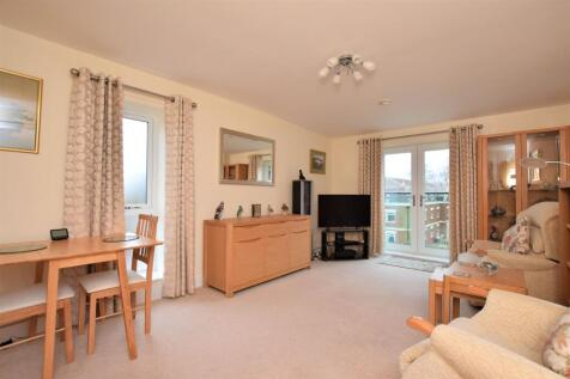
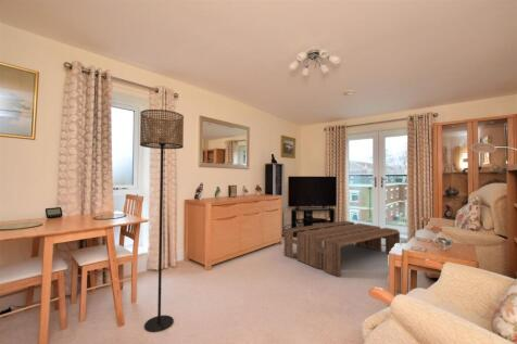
+ floor lamp [139,109,185,333]
+ coffee table [283,220,401,277]
